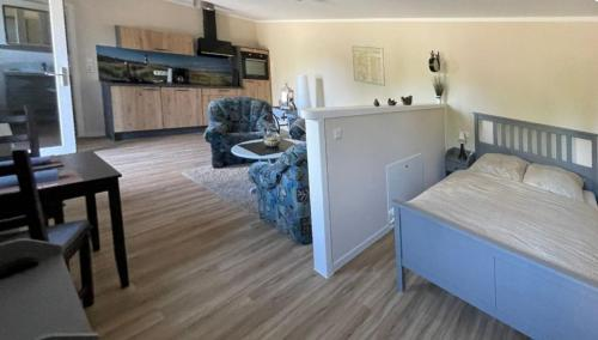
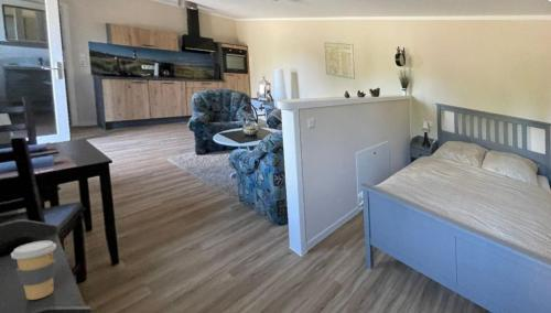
+ coffee cup [10,239,57,301]
